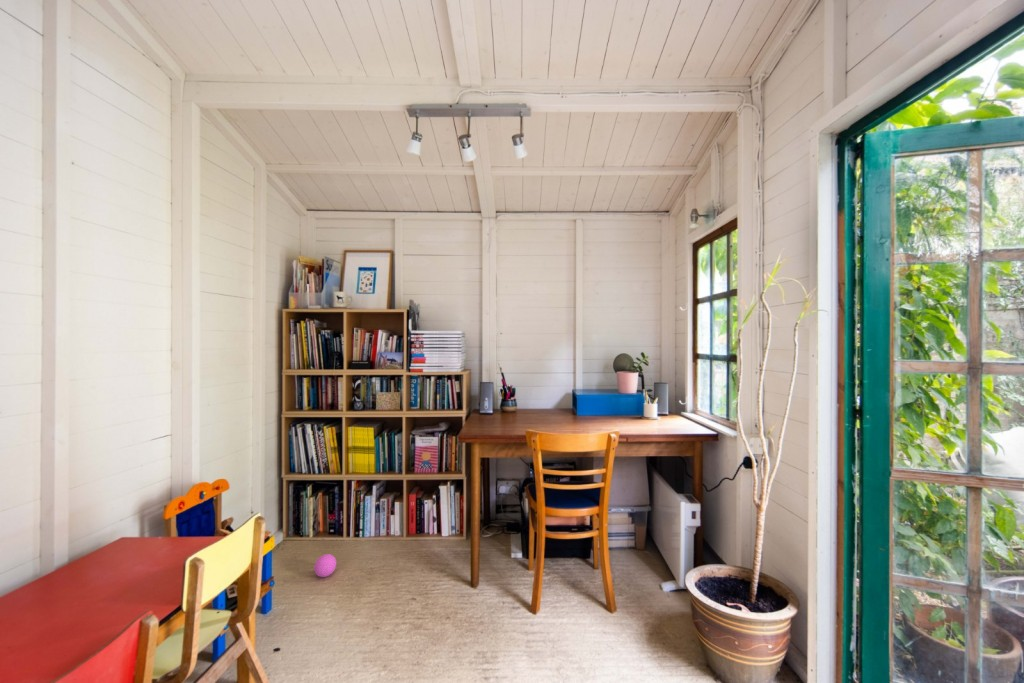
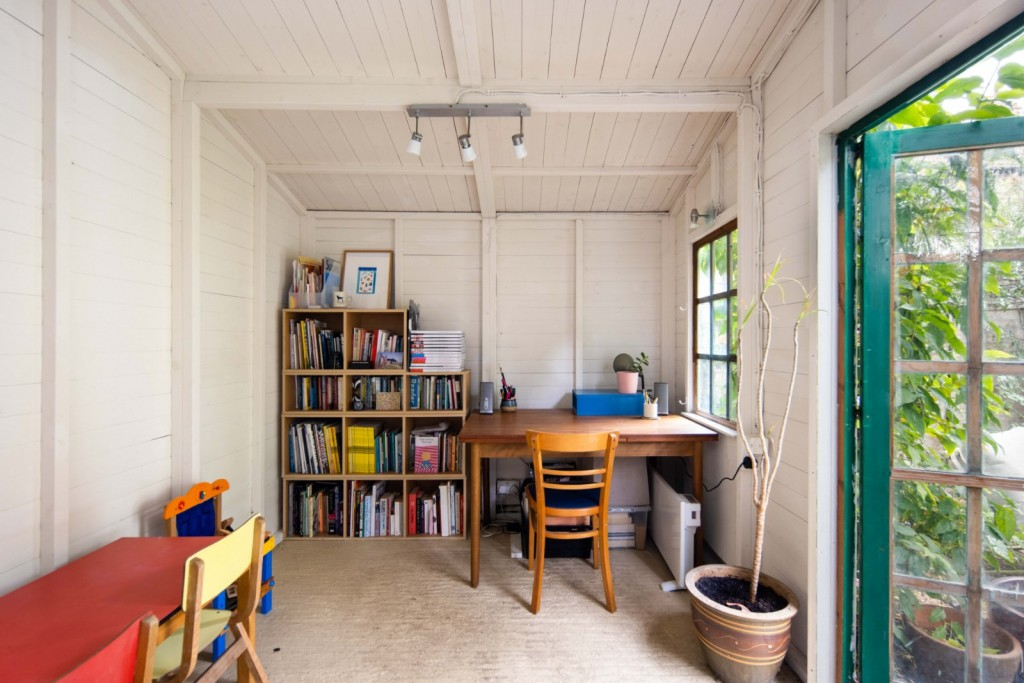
- ball [313,553,337,578]
